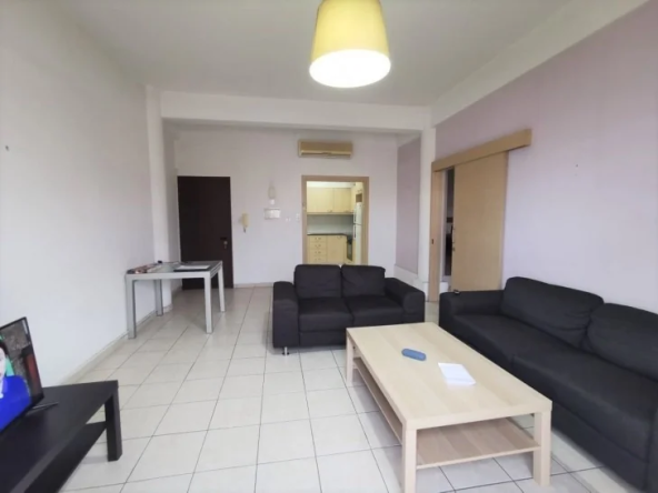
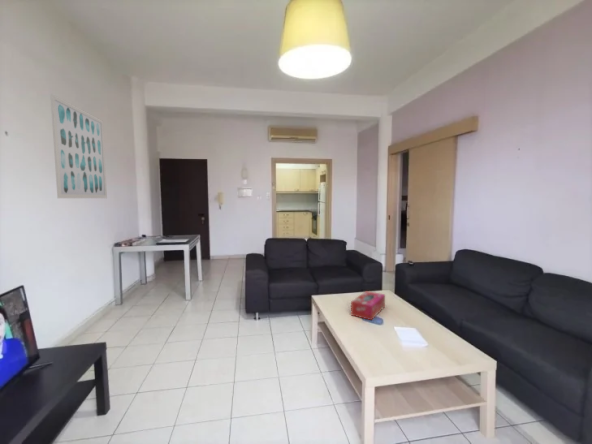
+ tissue box [350,290,386,321]
+ wall art [49,93,108,199]
